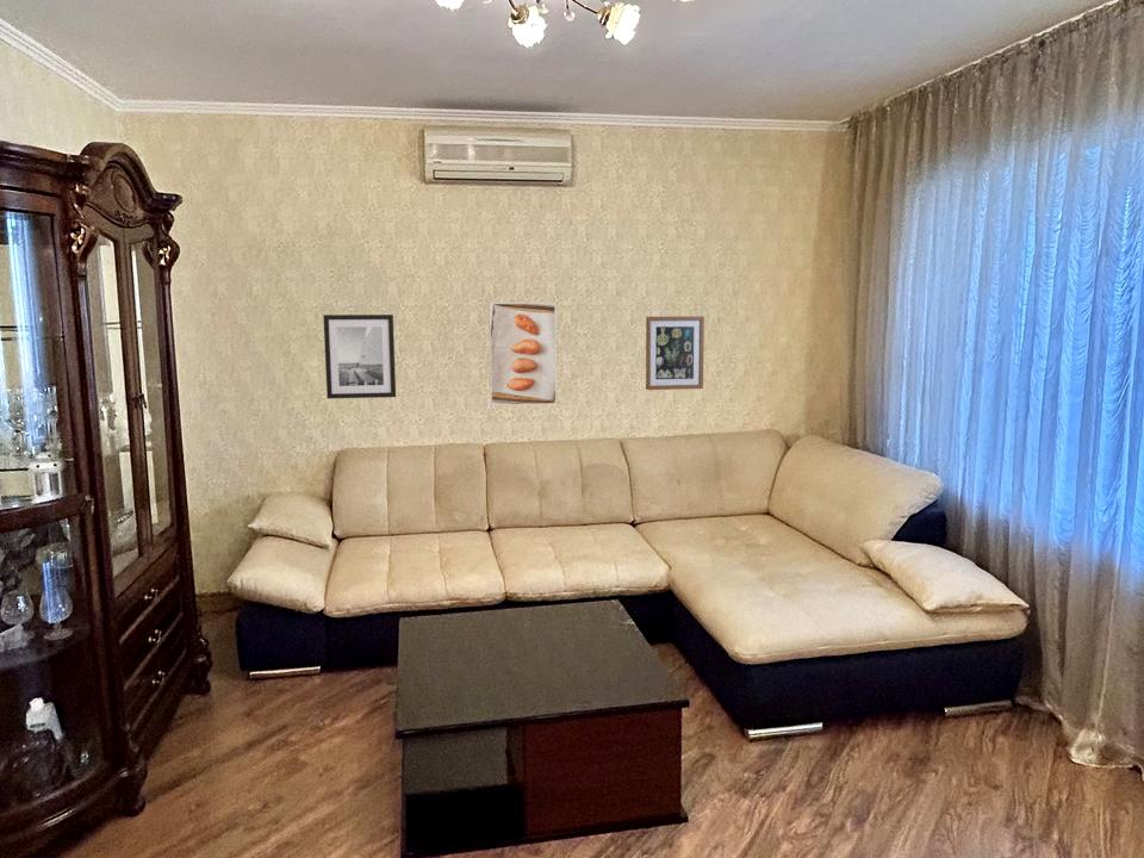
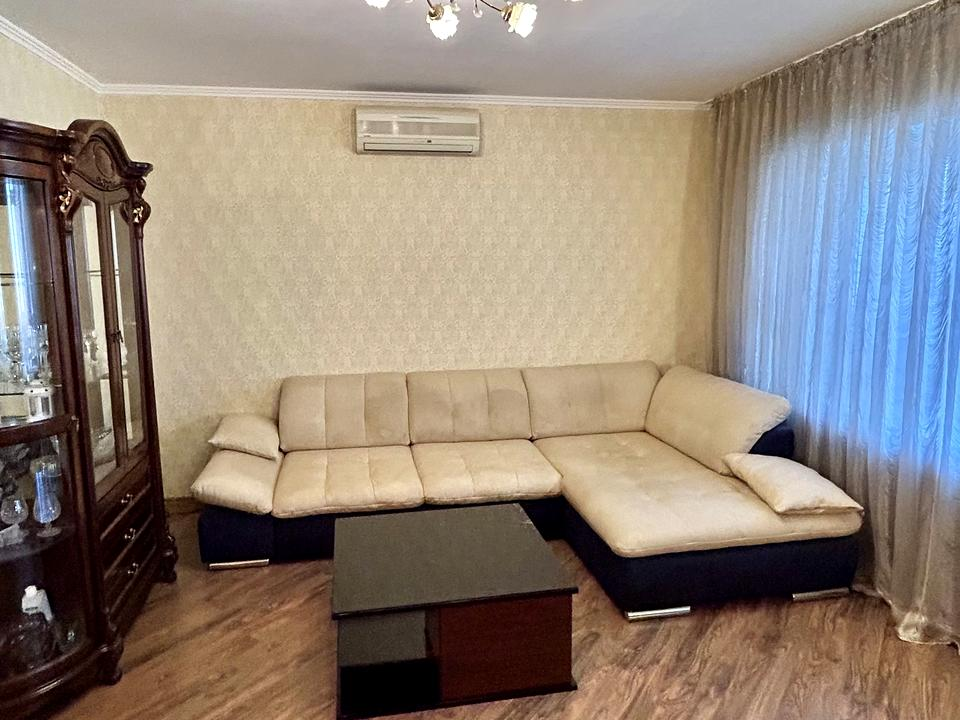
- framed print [487,301,558,406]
- wall art [645,315,705,391]
- wall art [322,313,397,399]
